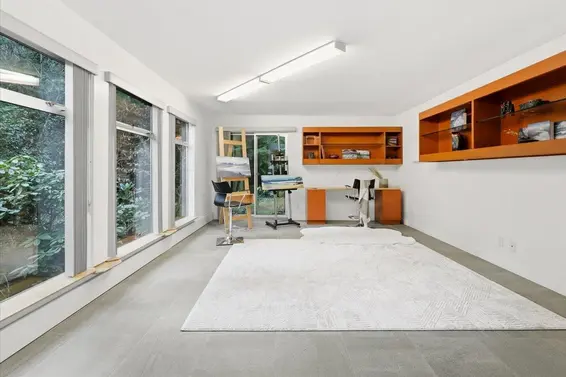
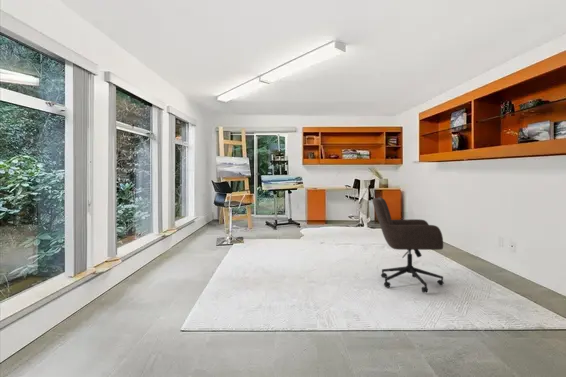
+ office chair [372,196,445,294]
